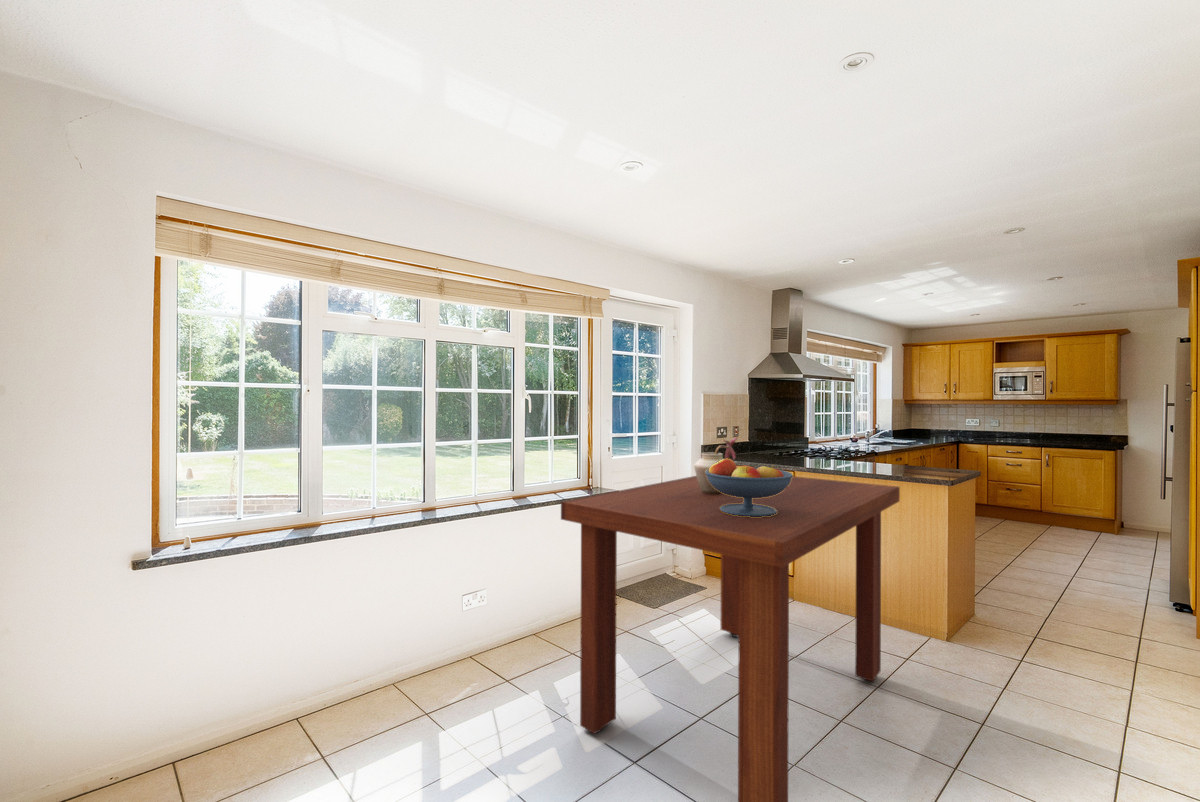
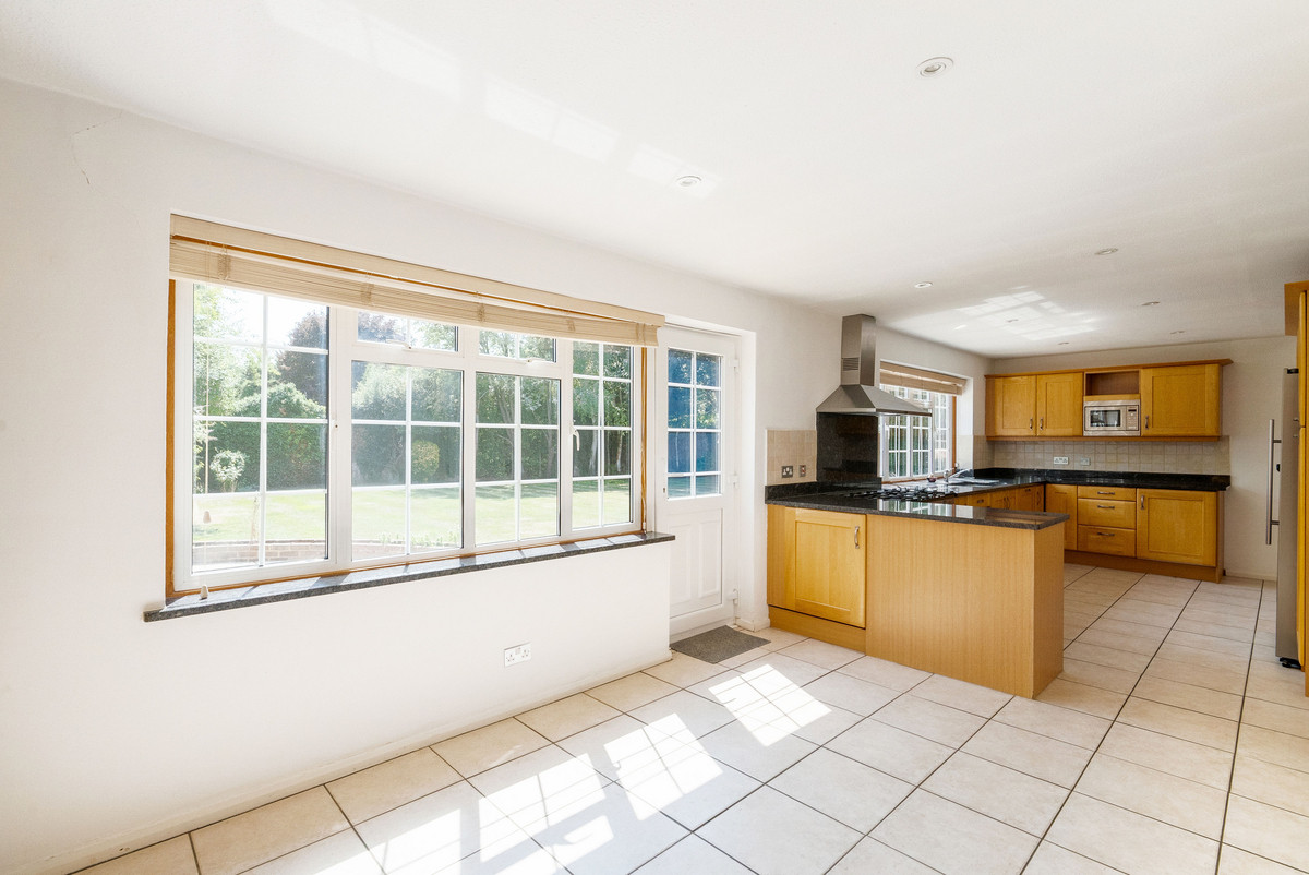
- dining table [560,475,901,802]
- fruit bowl [705,458,794,517]
- vase [693,437,738,494]
